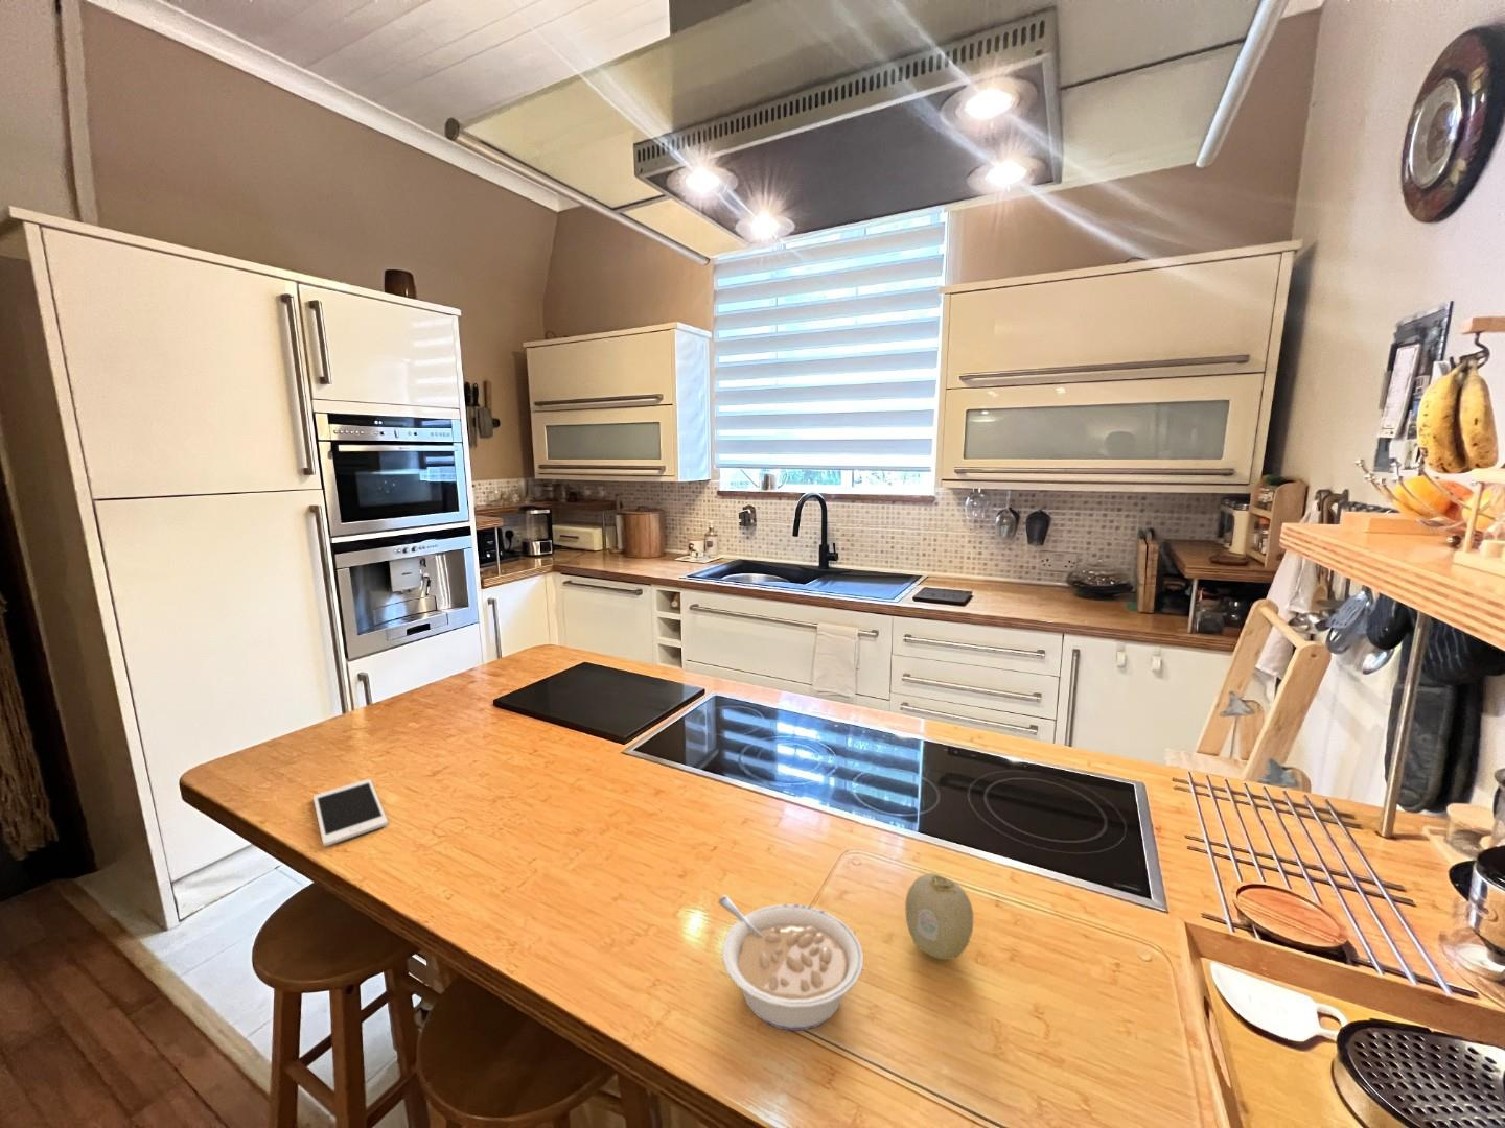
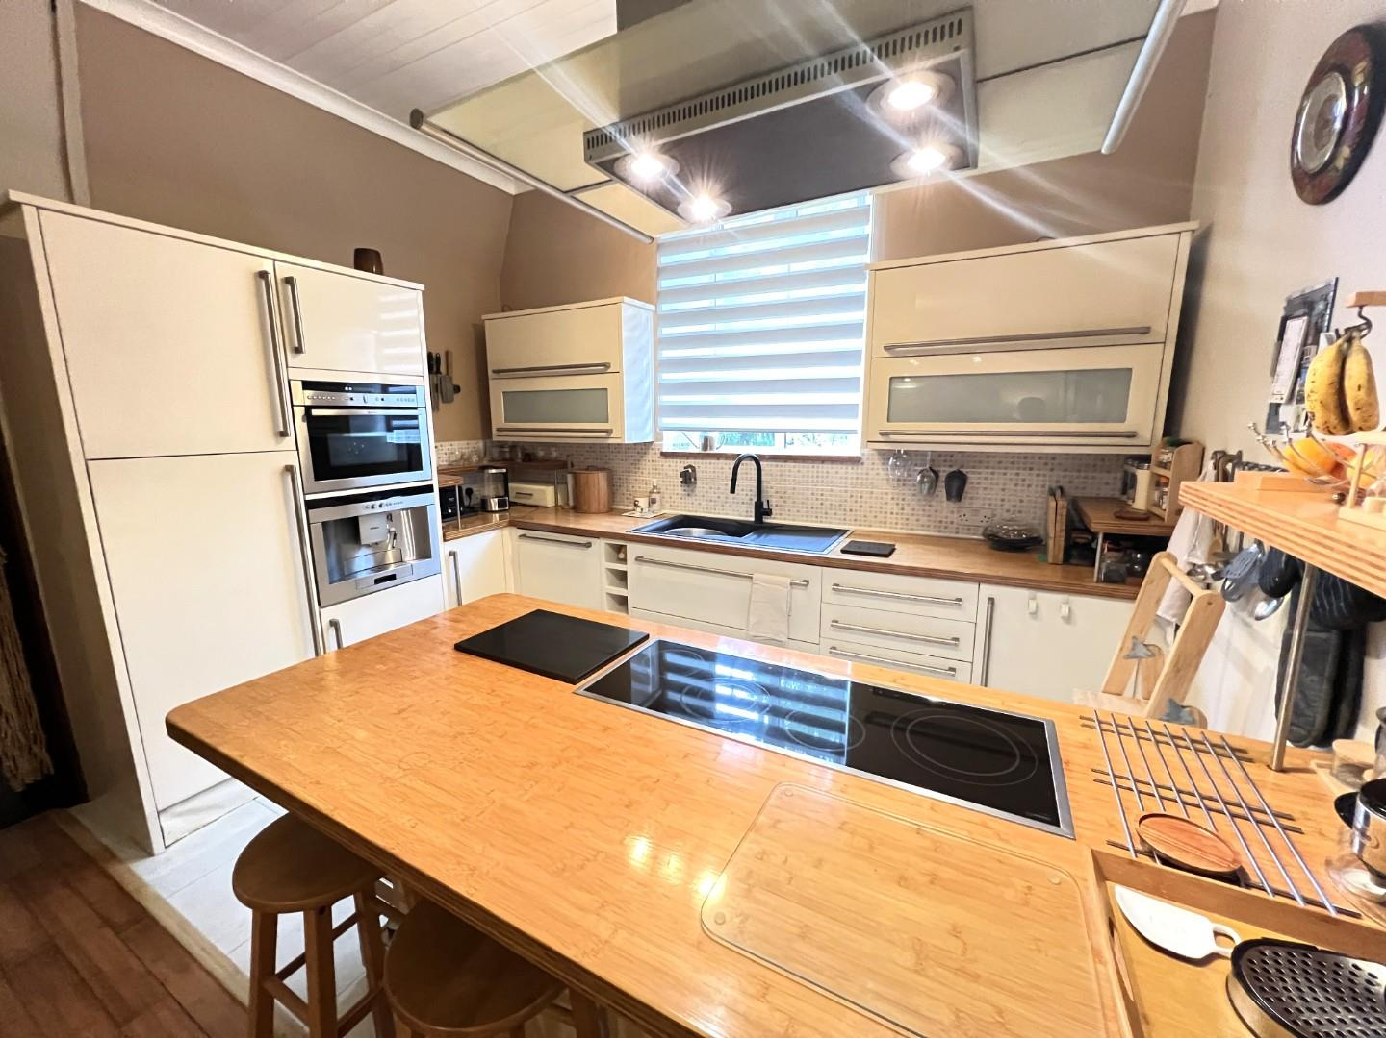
- cell phone [313,778,389,847]
- legume [717,895,864,1032]
- fruit [904,872,974,961]
